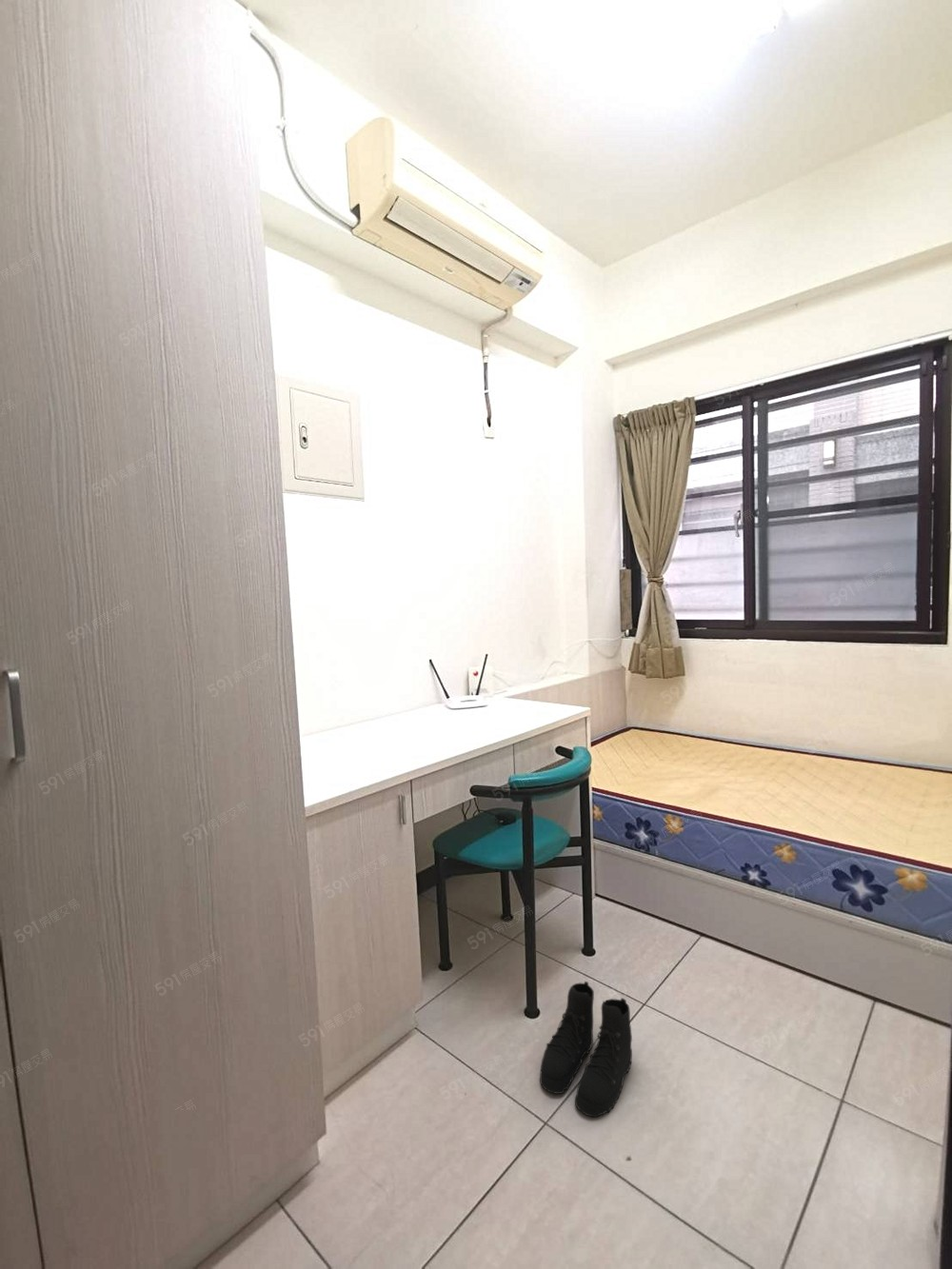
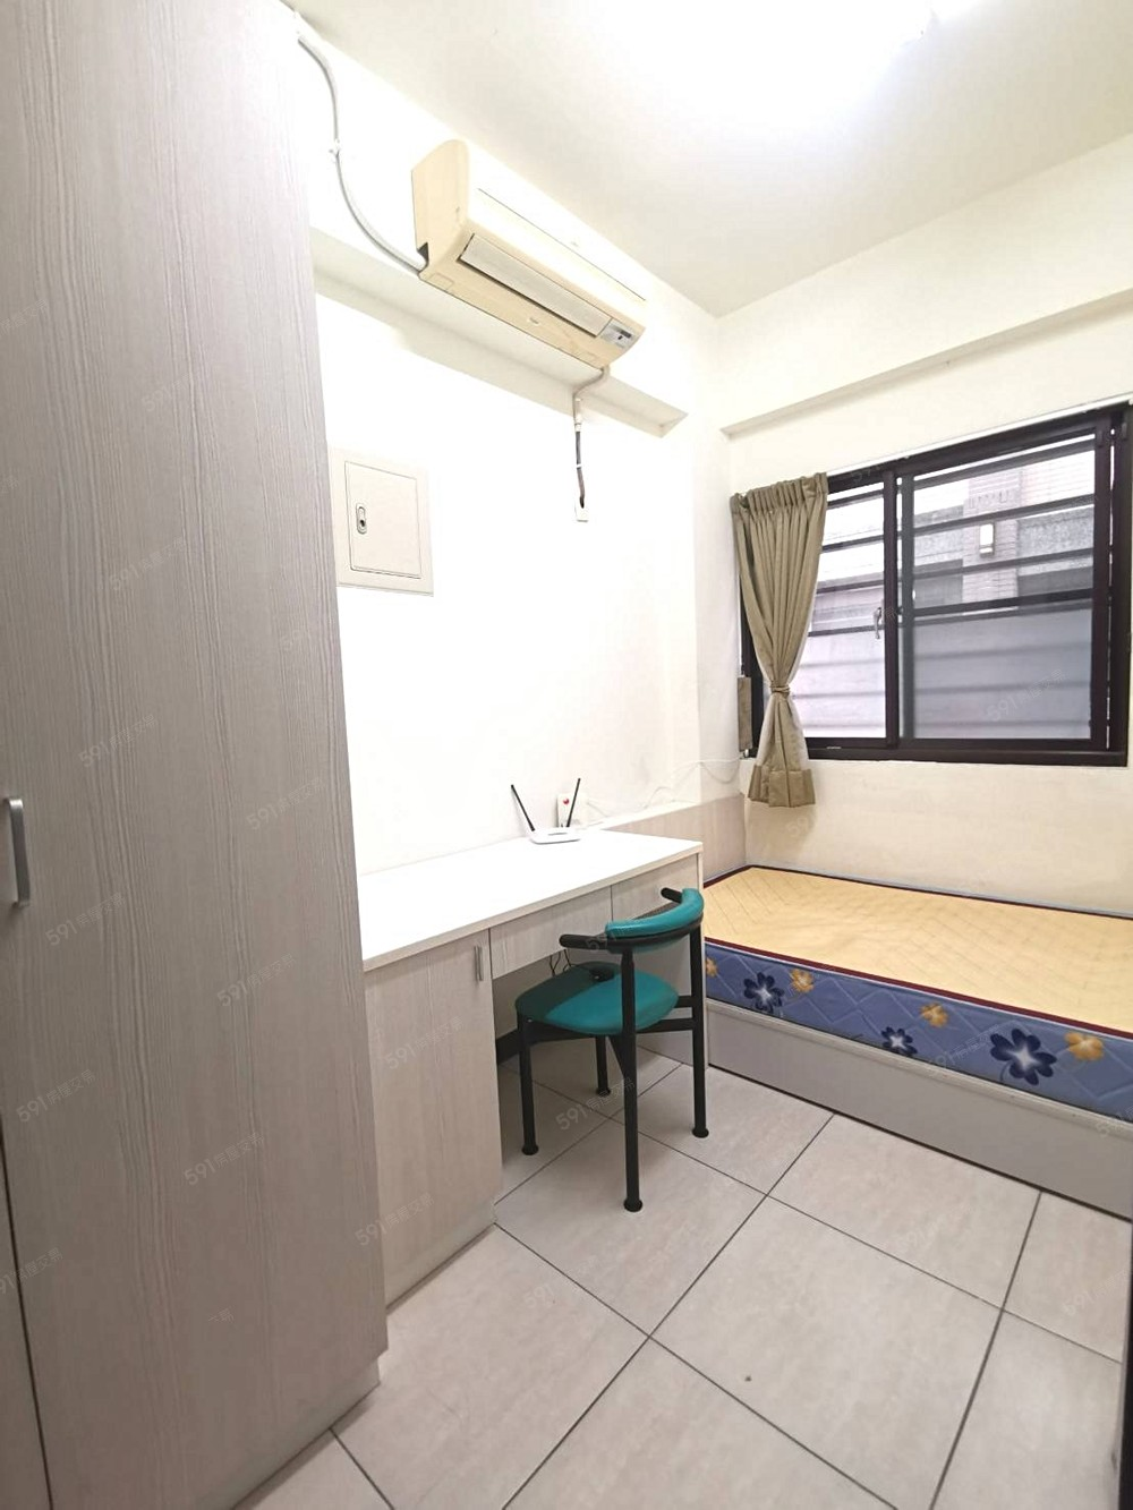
- boots [539,981,633,1119]
